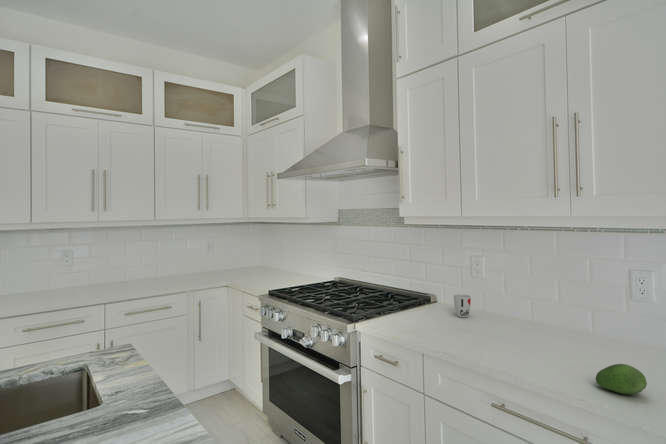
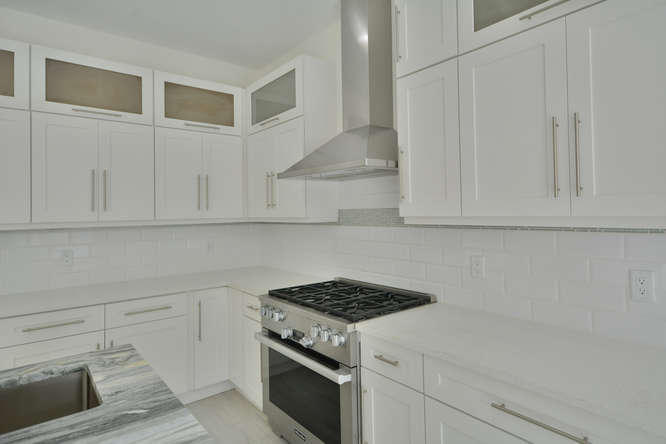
- cup [453,294,472,318]
- fruit [595,363,648,395]
